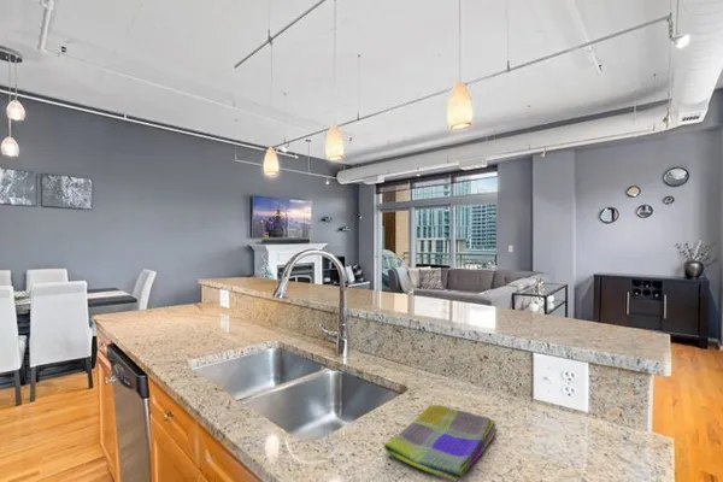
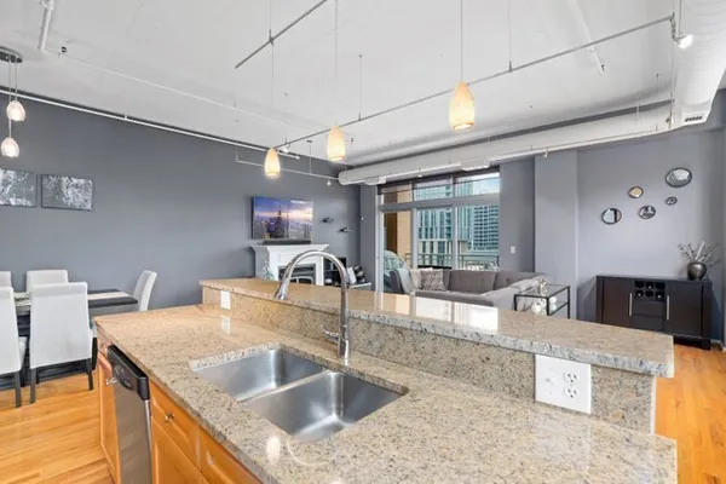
- dish towel [383,404,498,482]
